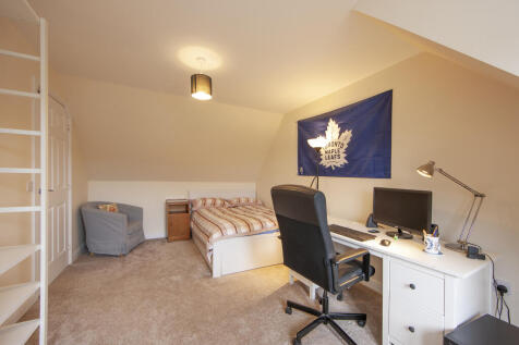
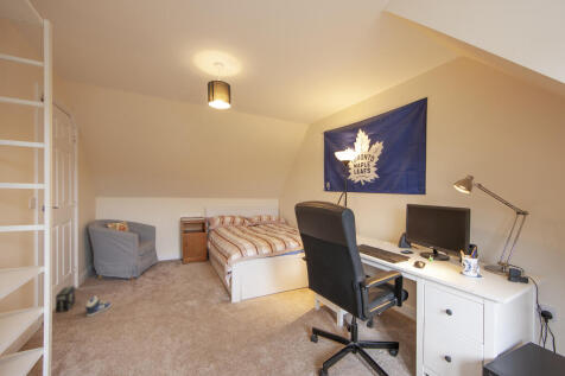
+ sneaker [84,294,112,318]
+ box [55,285,76,314]
